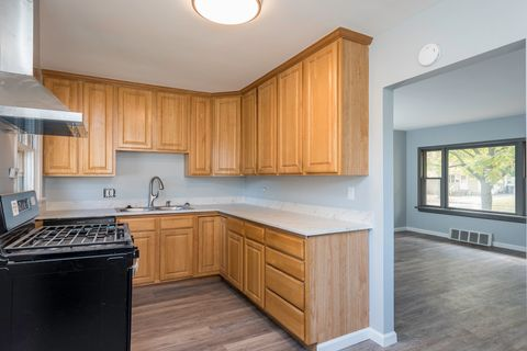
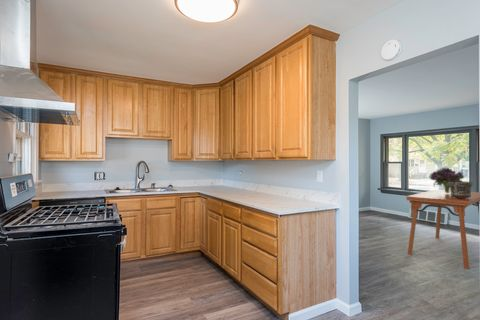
+ cup [449,180,474,198]
+ dining table [405,189,480,270]
+ bouquet [429,167,465,193]
